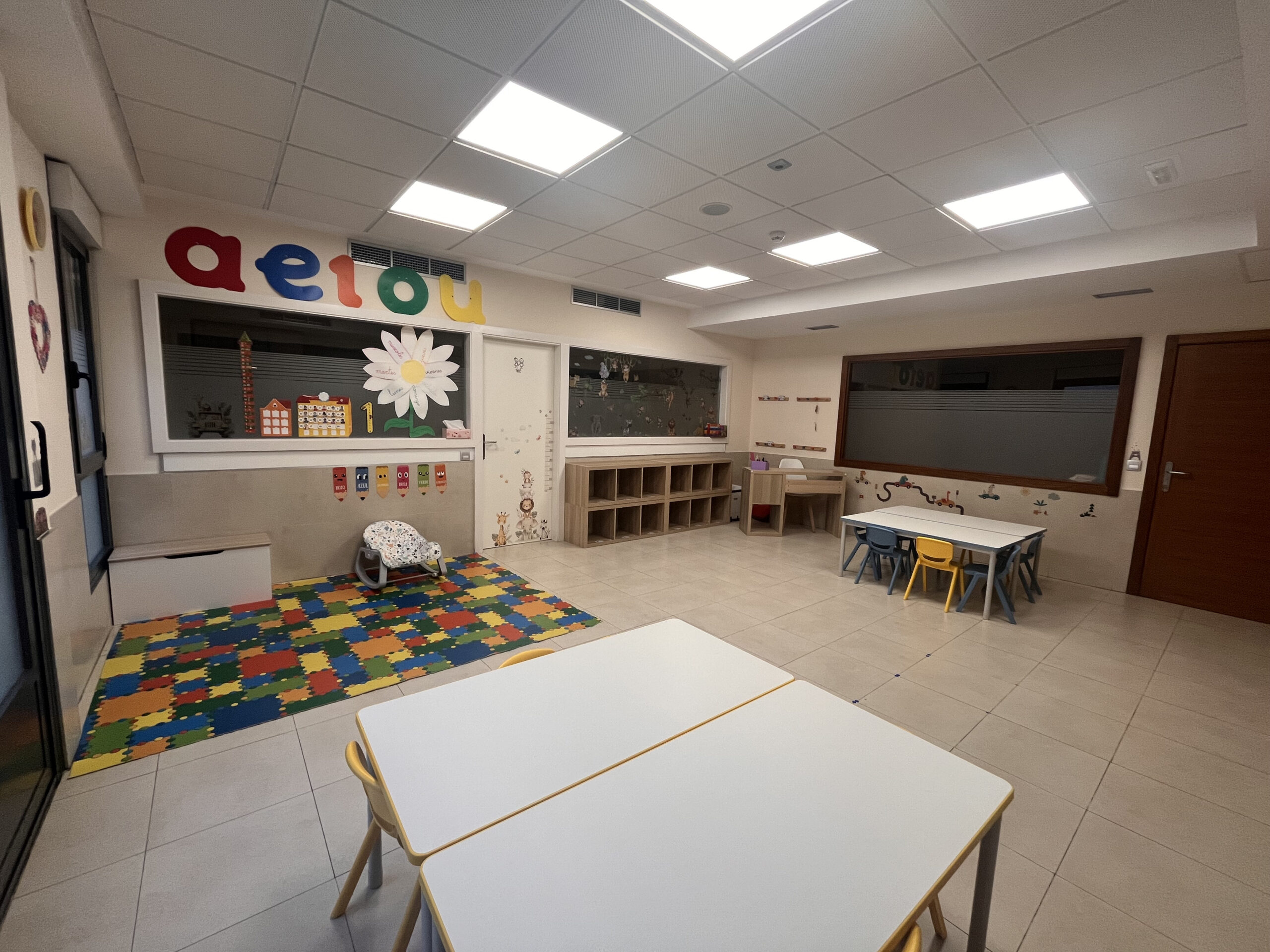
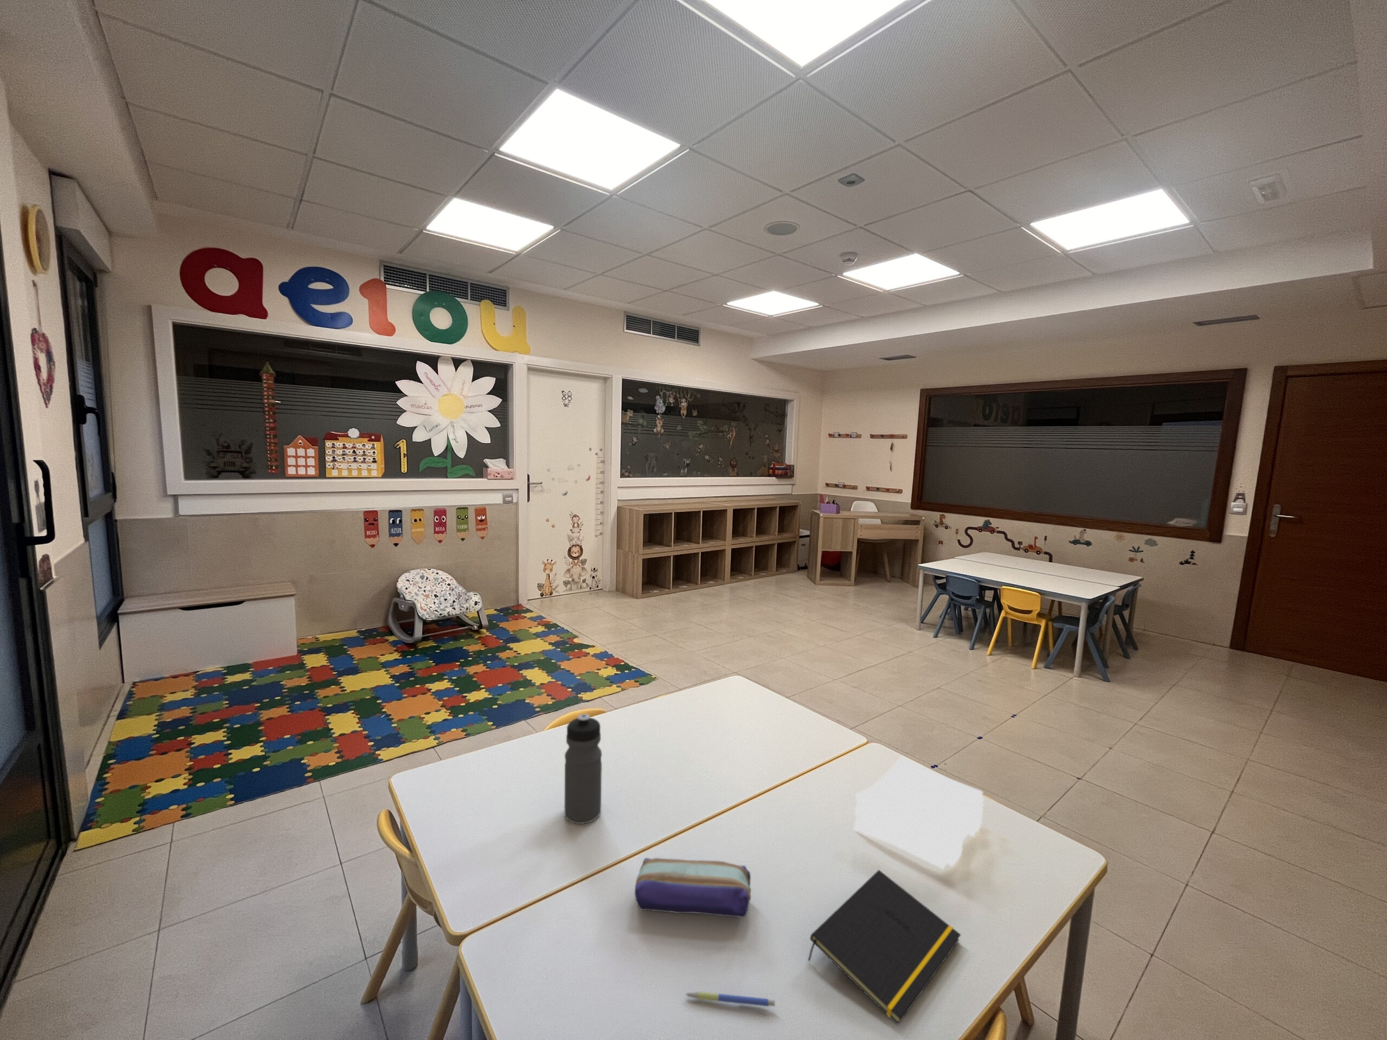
+ pen [685,991,775,1007]
+ water bottle [564,713,603,825]
+ notepad [807,870,961,1026]
+ pencil case [633,858,751,918]
+ papers [853,756,984,870]
